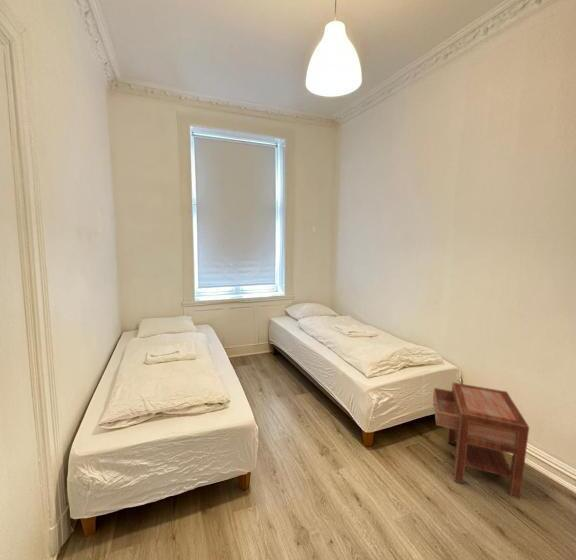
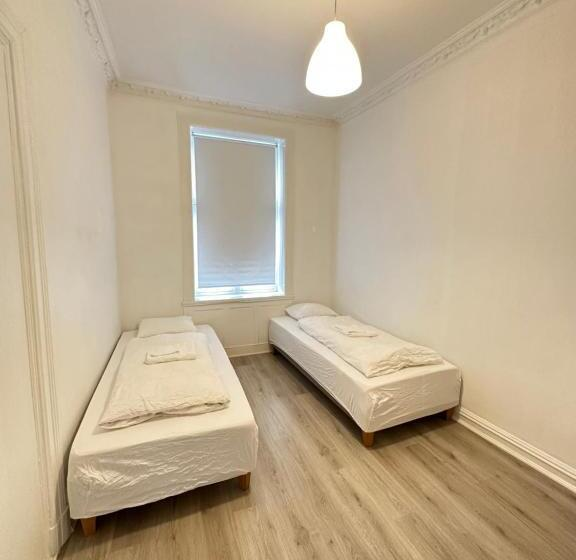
- nightstand [432,381,530,500]
